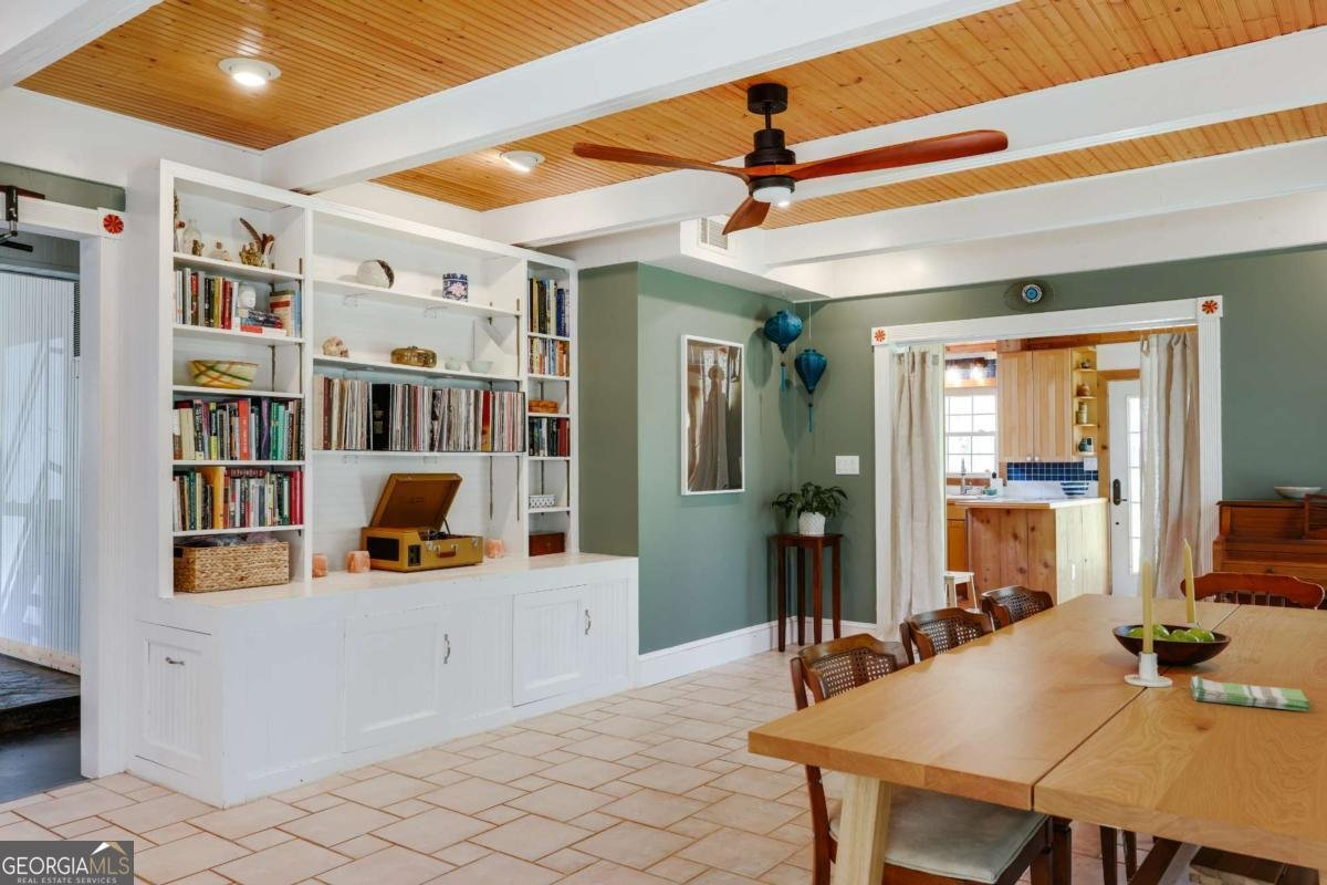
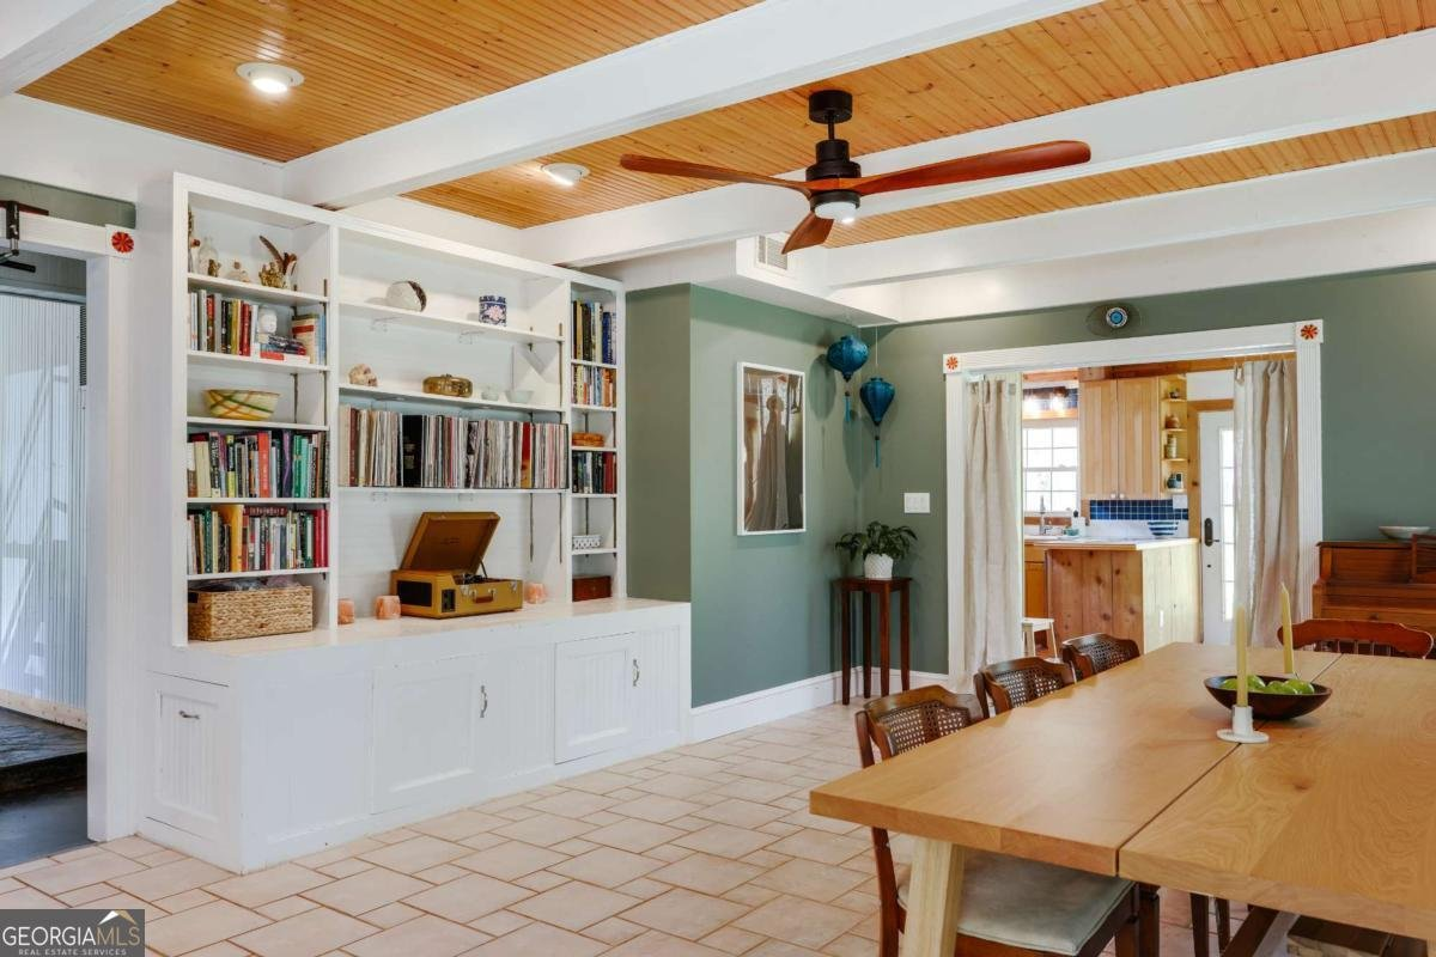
- dish towel [1190,675,1313,712]
